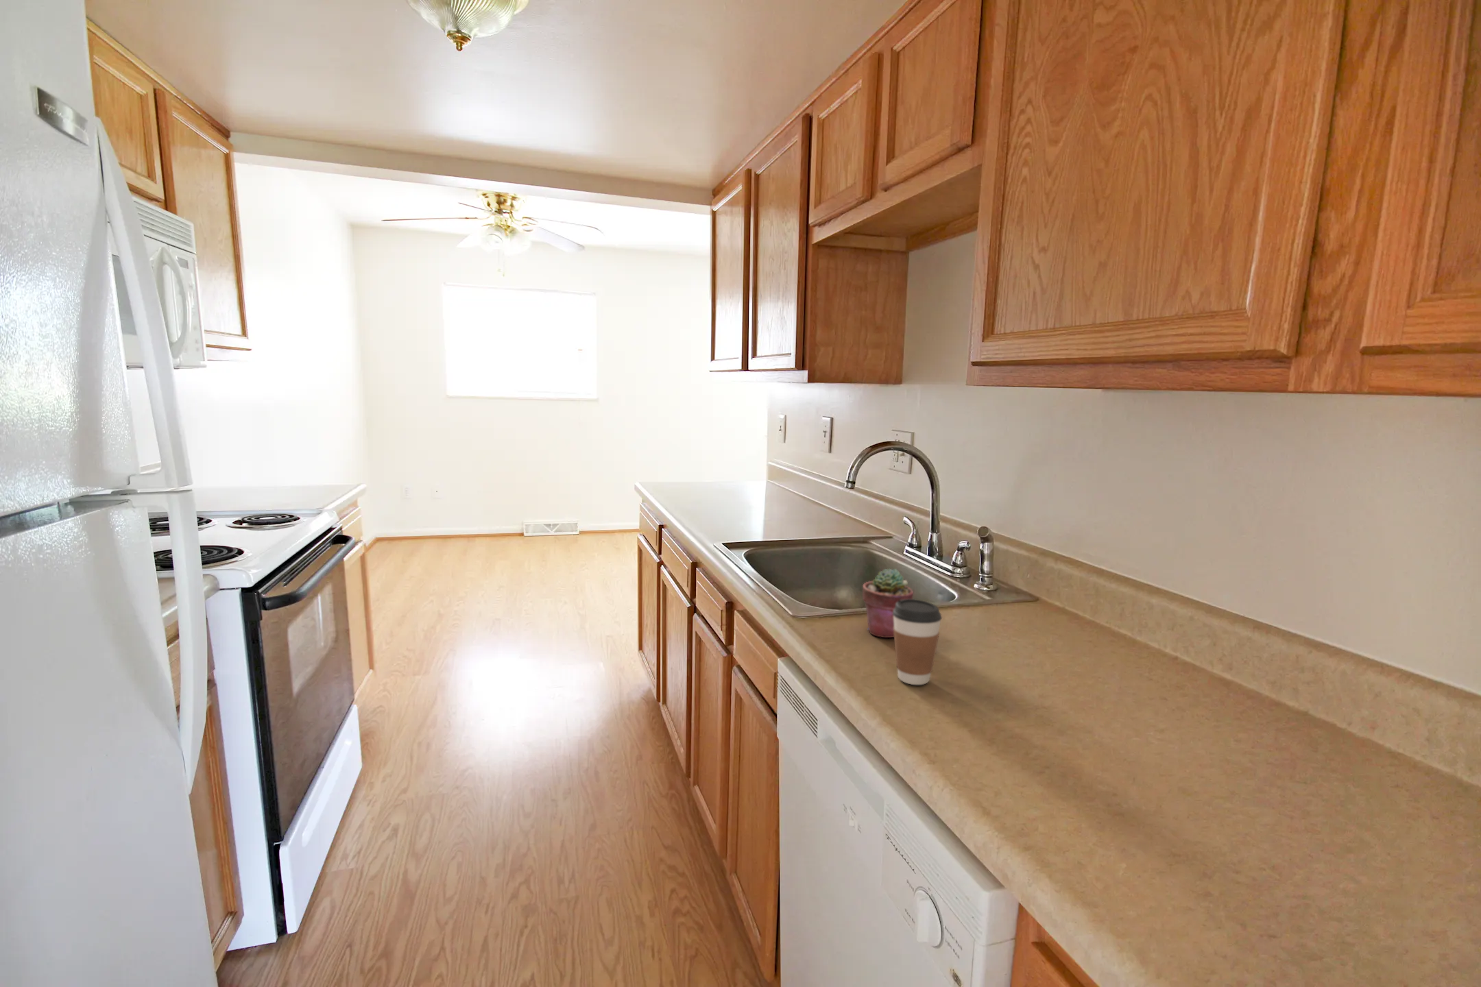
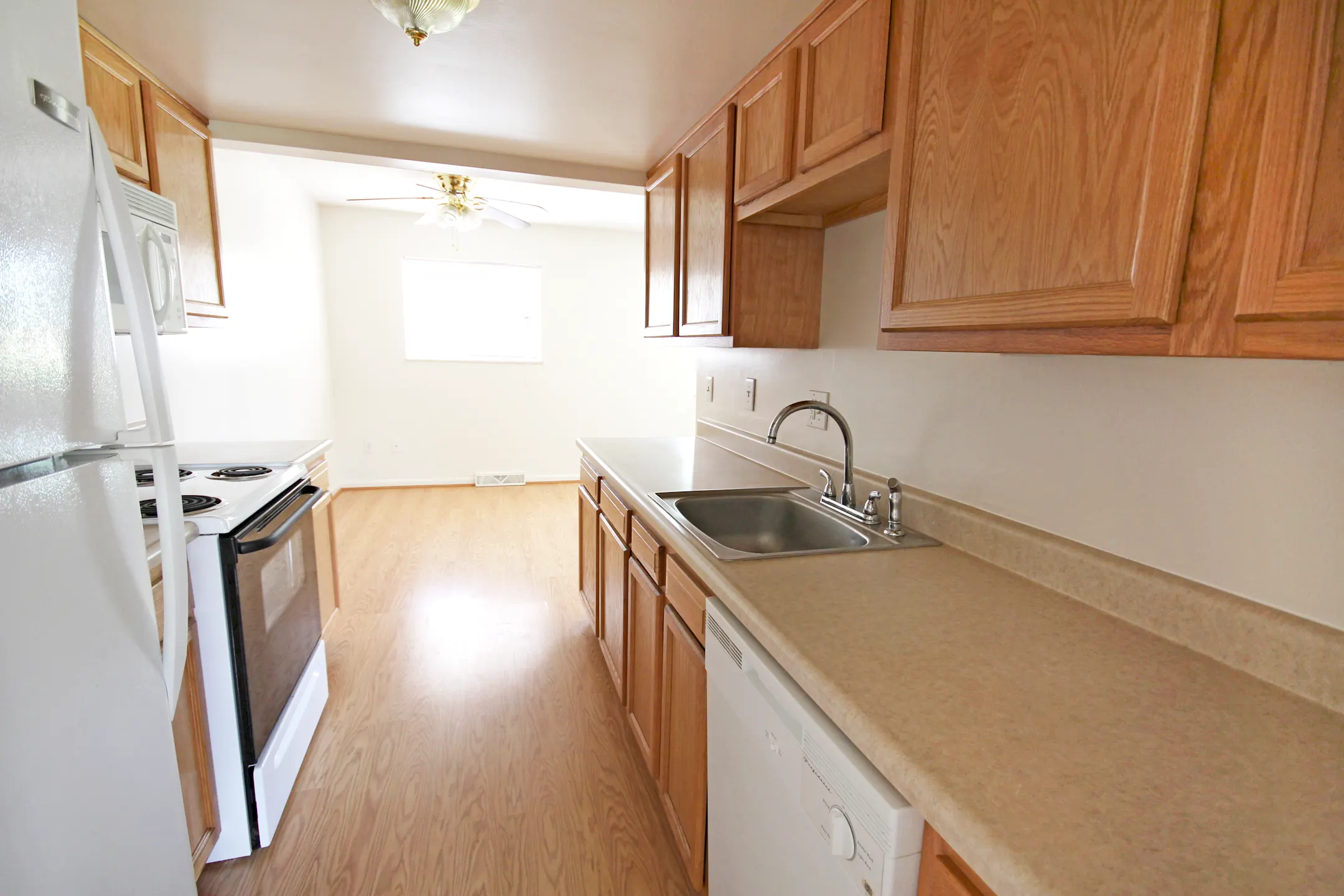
- coffee cup [893,598,943,685]
- potted succulent [862,567,914,638]
